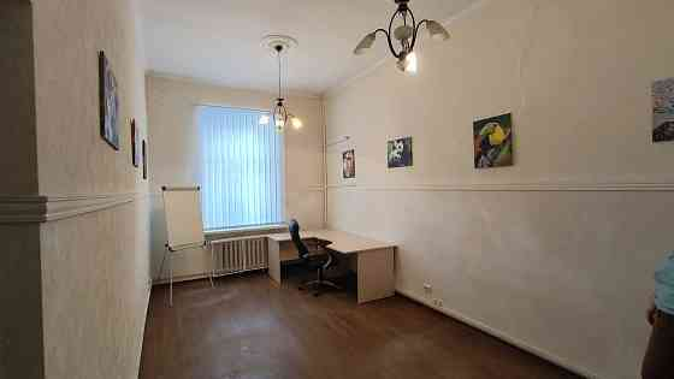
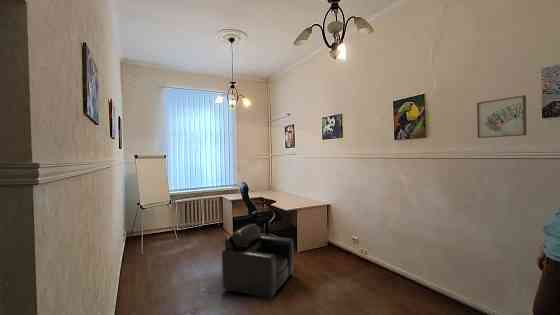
+ wall art [476,94,527,139]
+ armchair [221,223,295,302]
